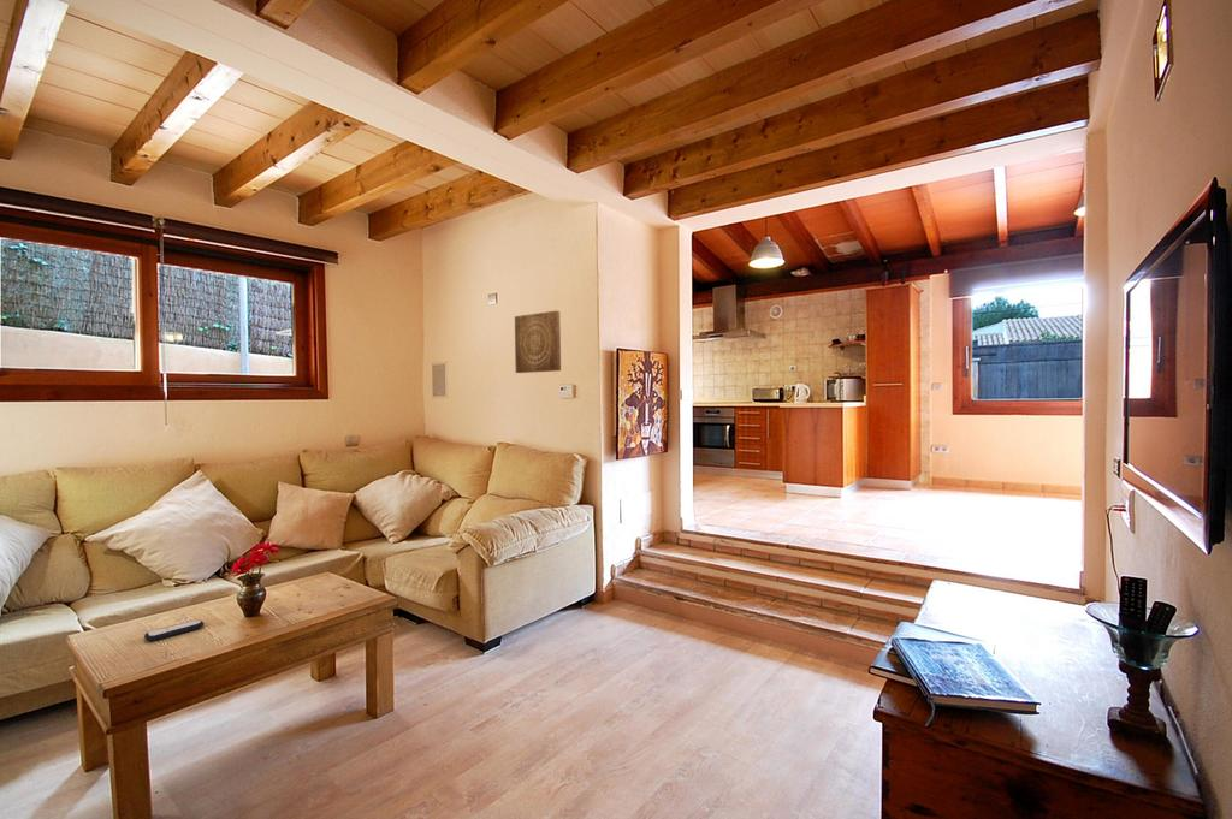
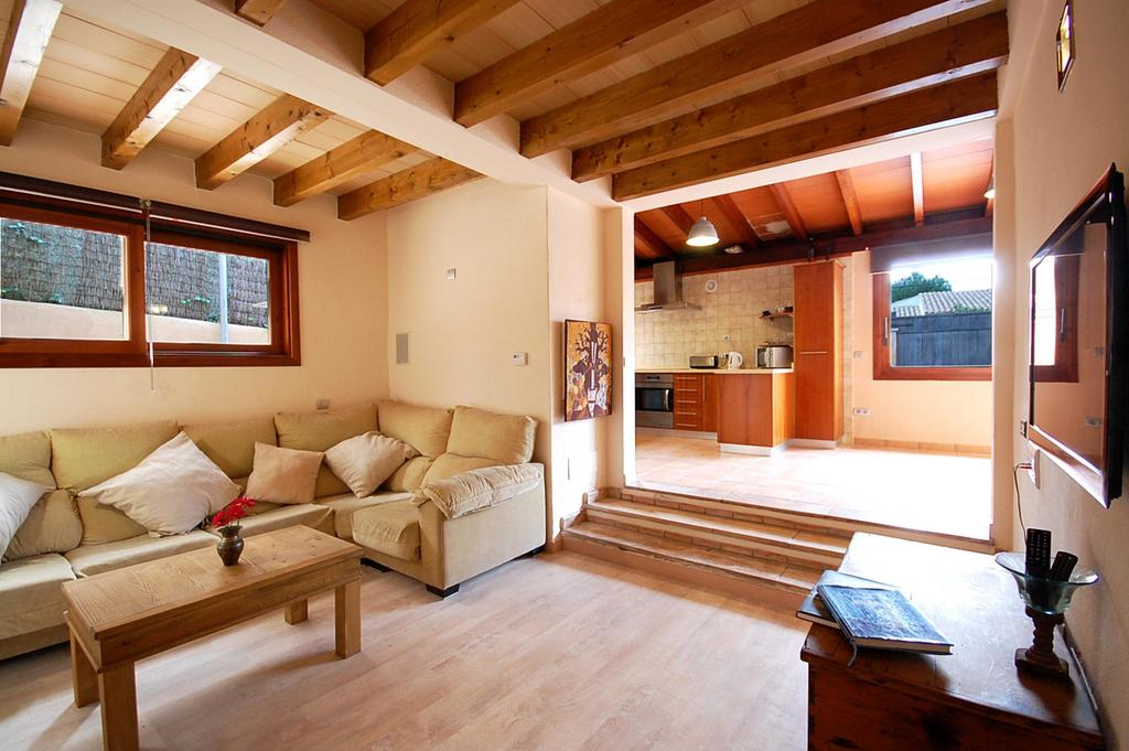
- wall art [514,309,562,374]
- remote control [143,618,205,642]
